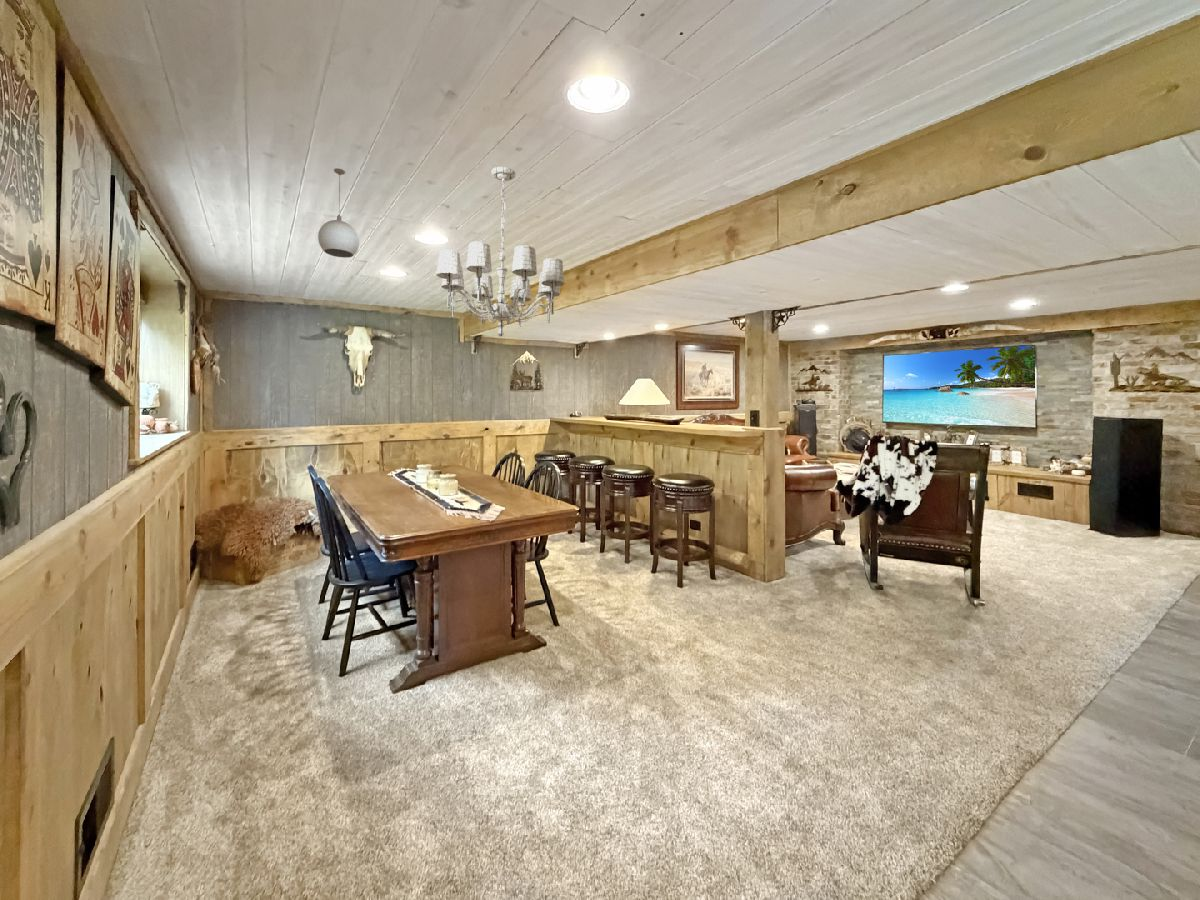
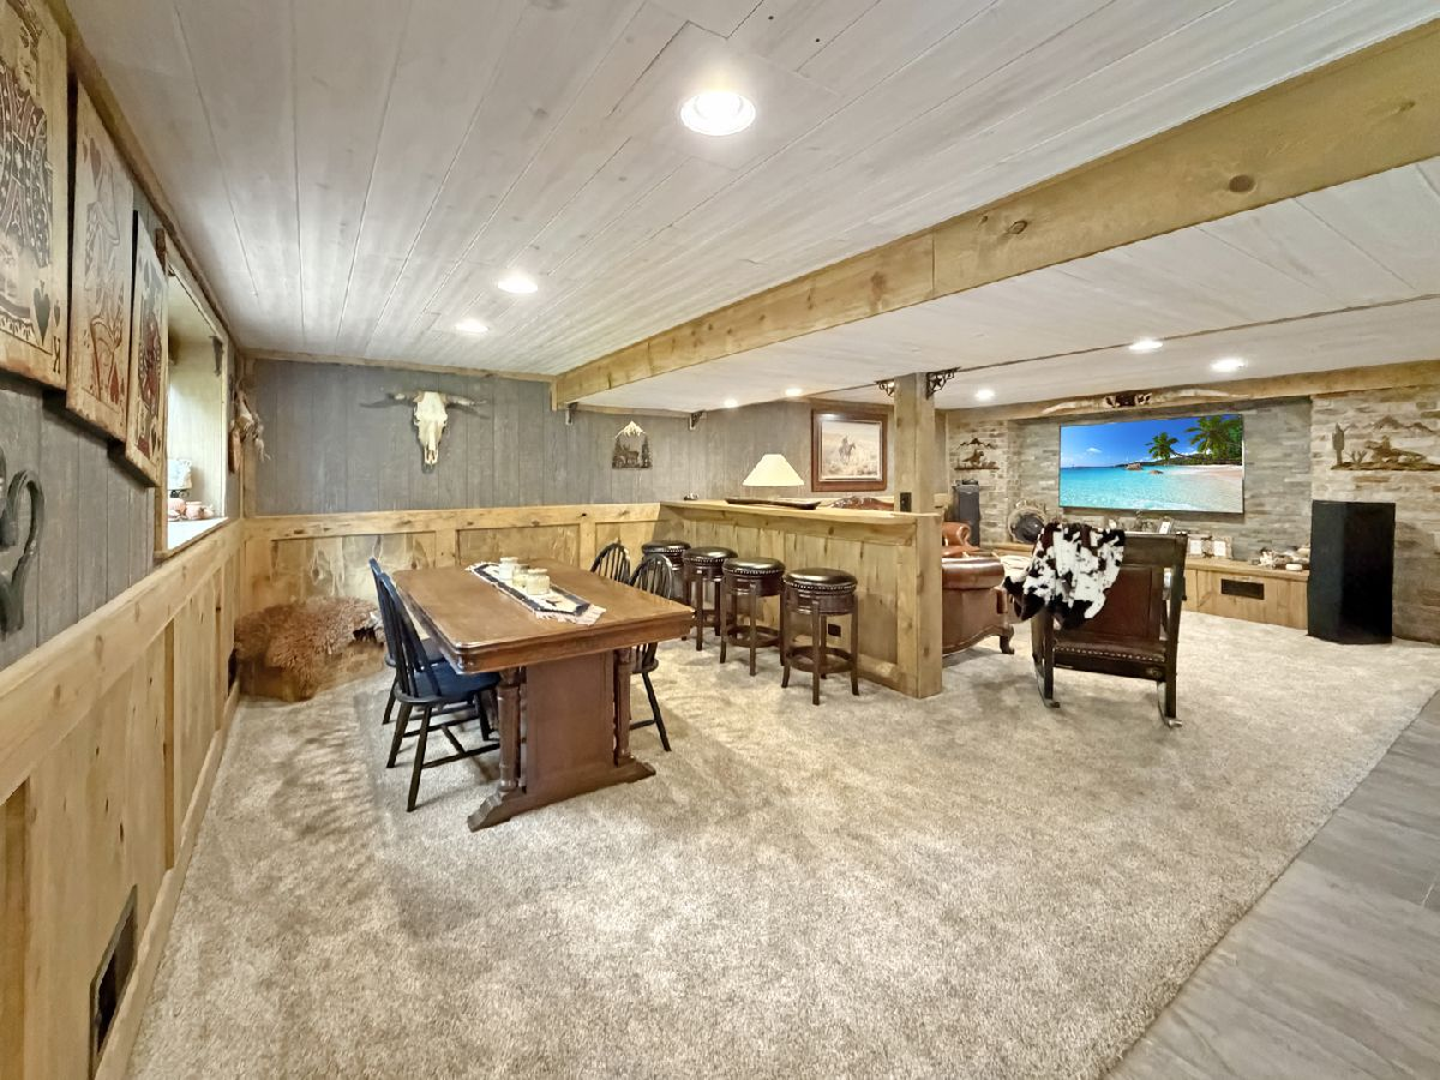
- chandelier [436,166,565,337]
- pendant light [317,168,360,259]
